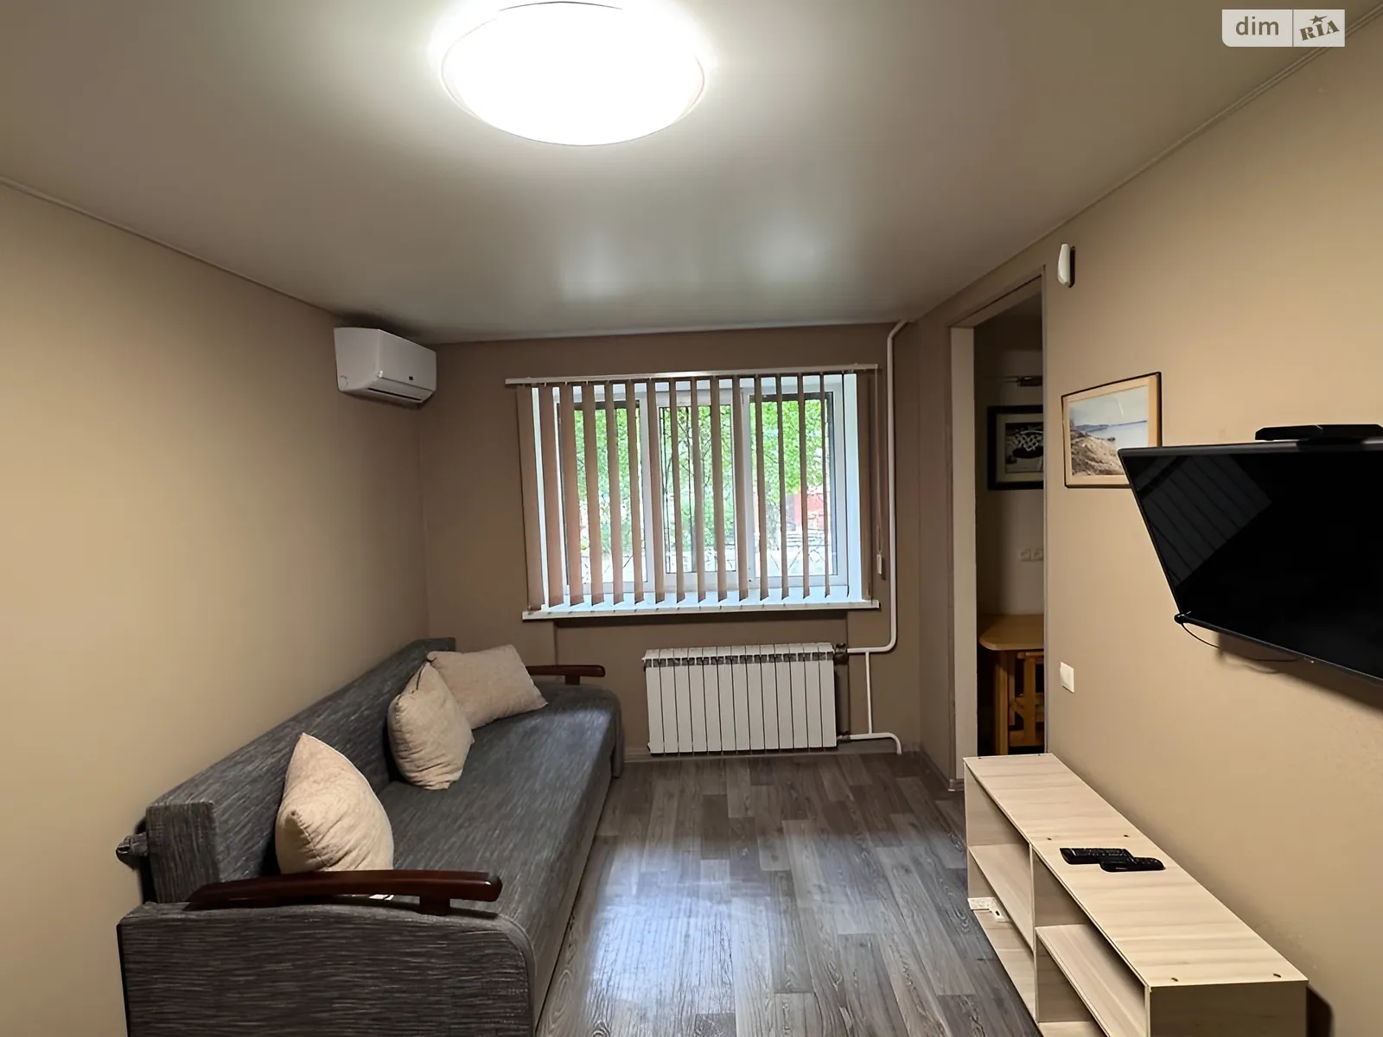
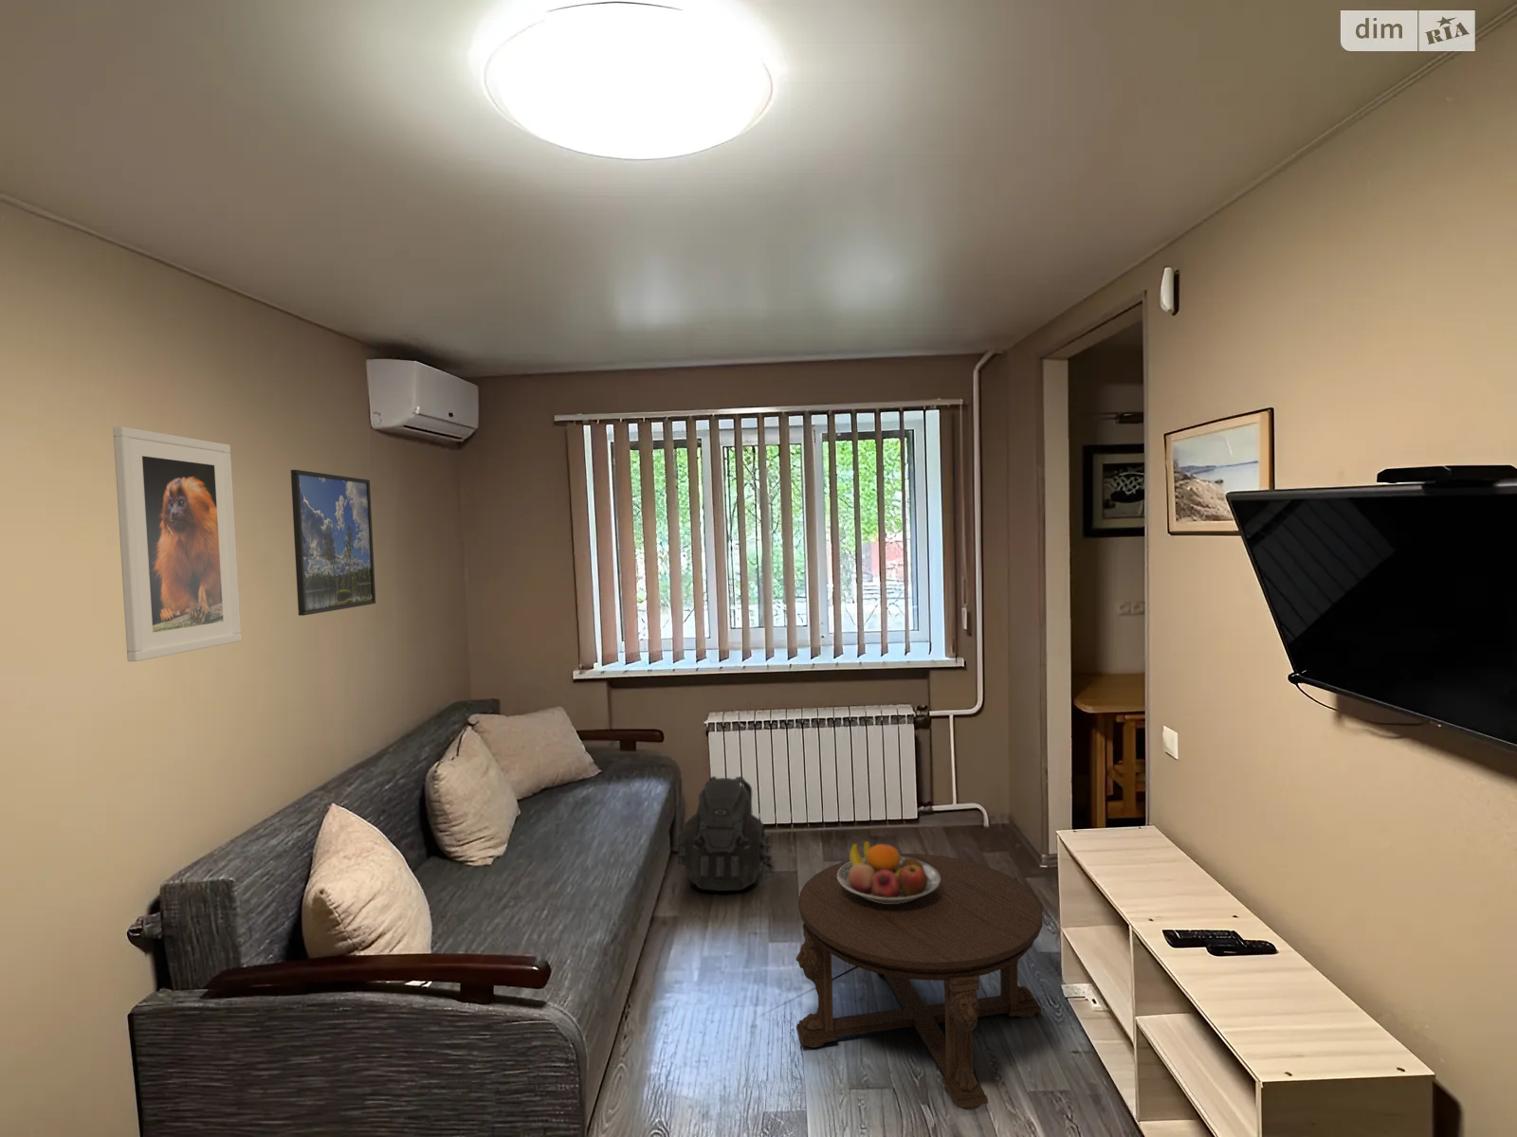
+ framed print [112,425,241,663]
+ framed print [290,469,376,616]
+ coffee table [796,853,1043,1112]
+ fruit bowl [837,841,940,904]
+ backpack [677,775,773,892]
